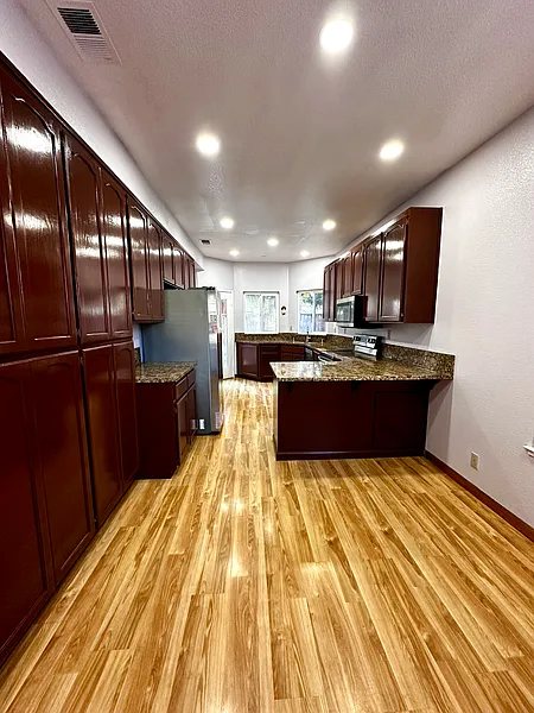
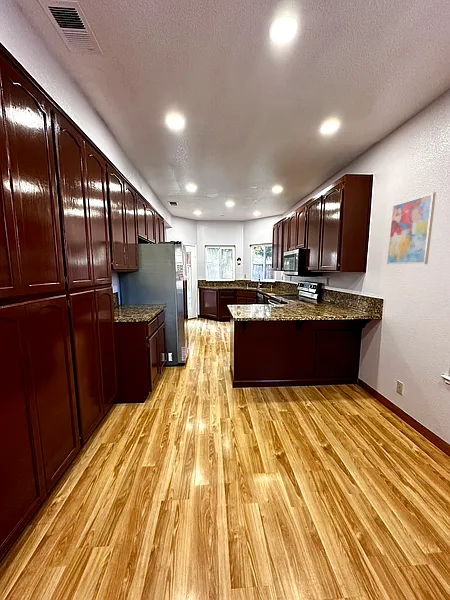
+ wall art [386,191,437,265]
